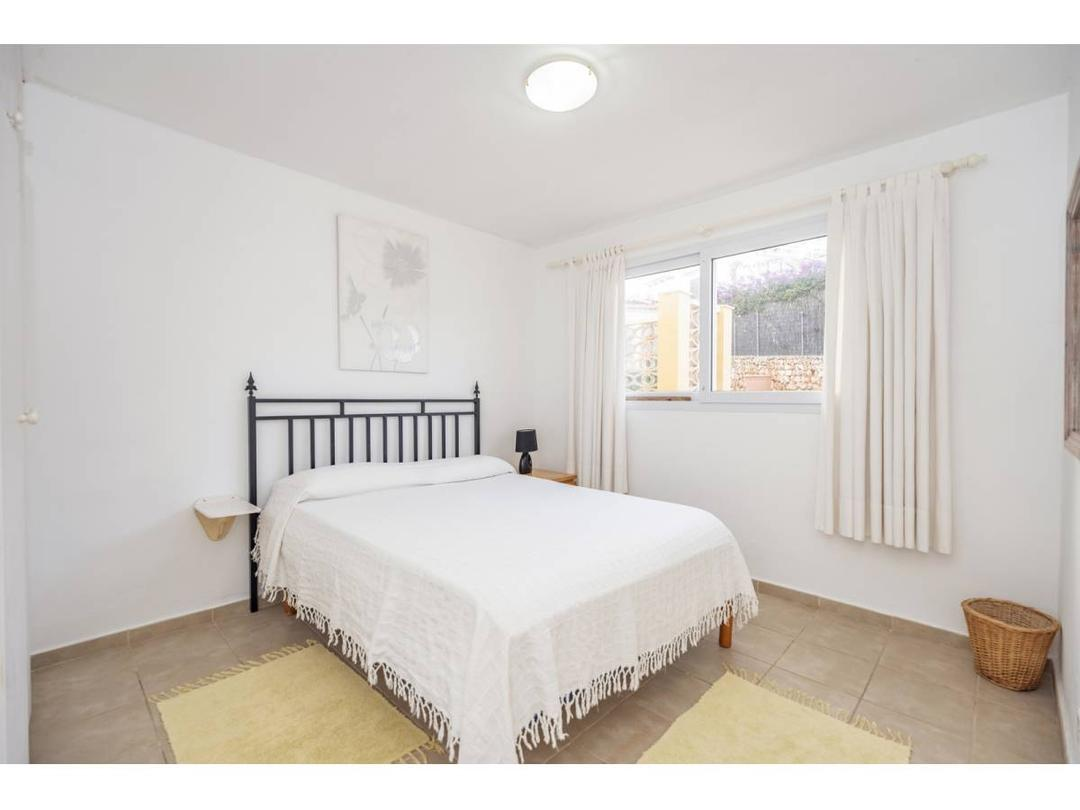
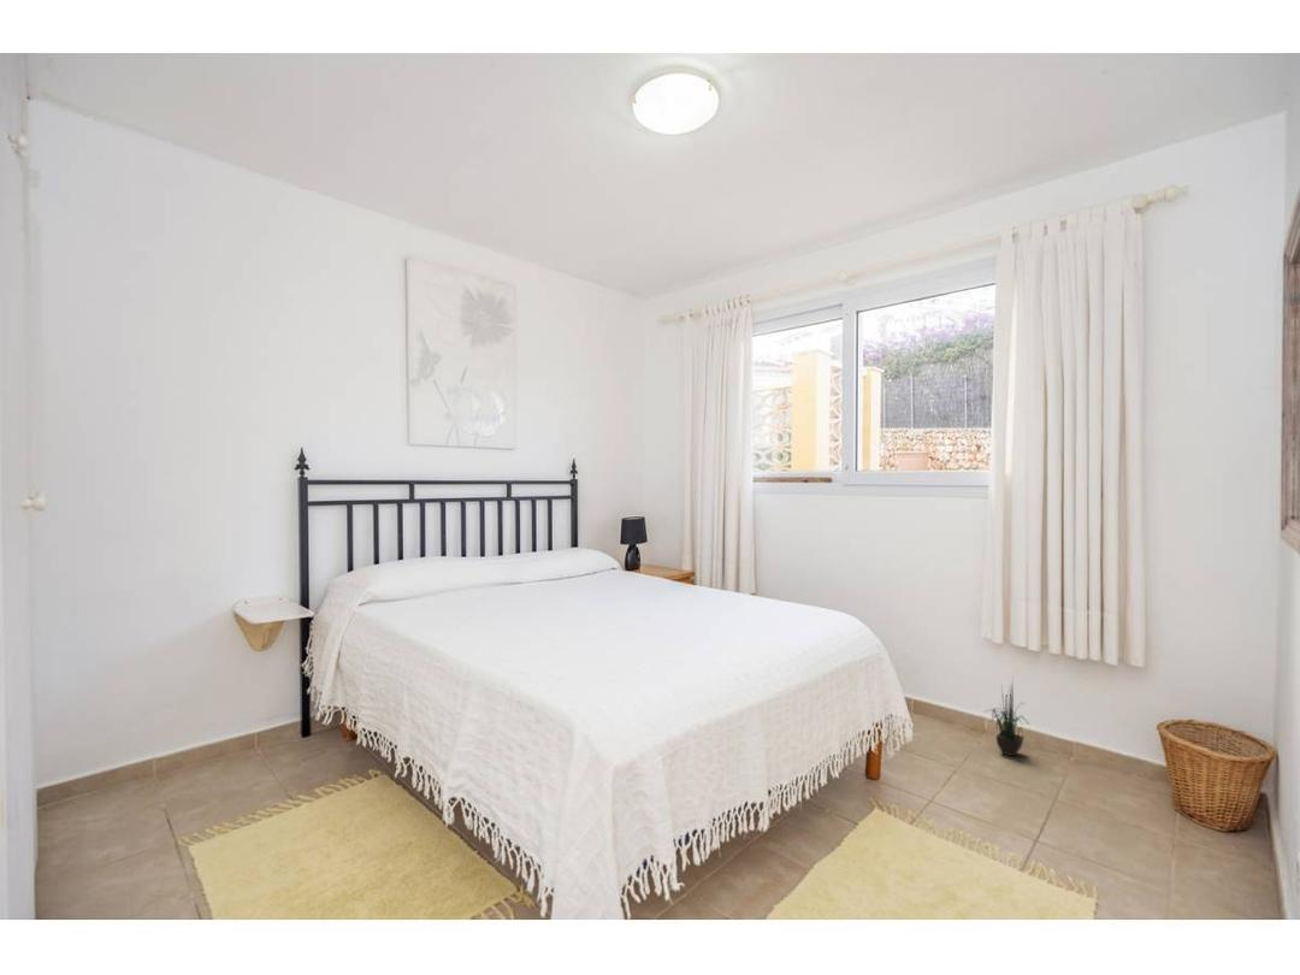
+ potted plant [981,678,1029,757]
